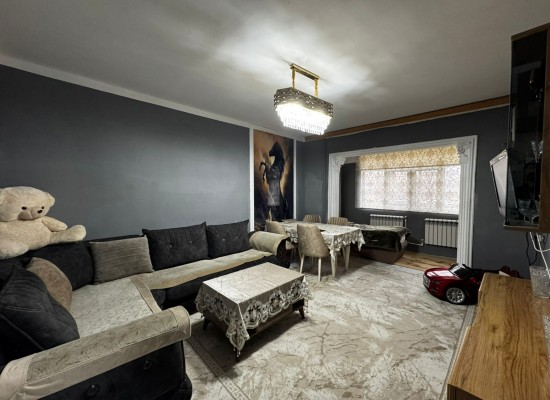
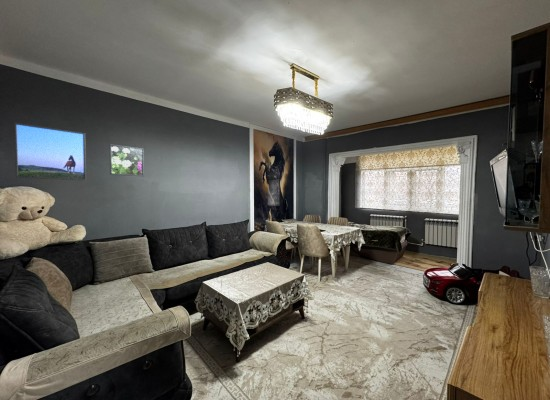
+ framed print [13,122,87,181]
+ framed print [109,143,145,177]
